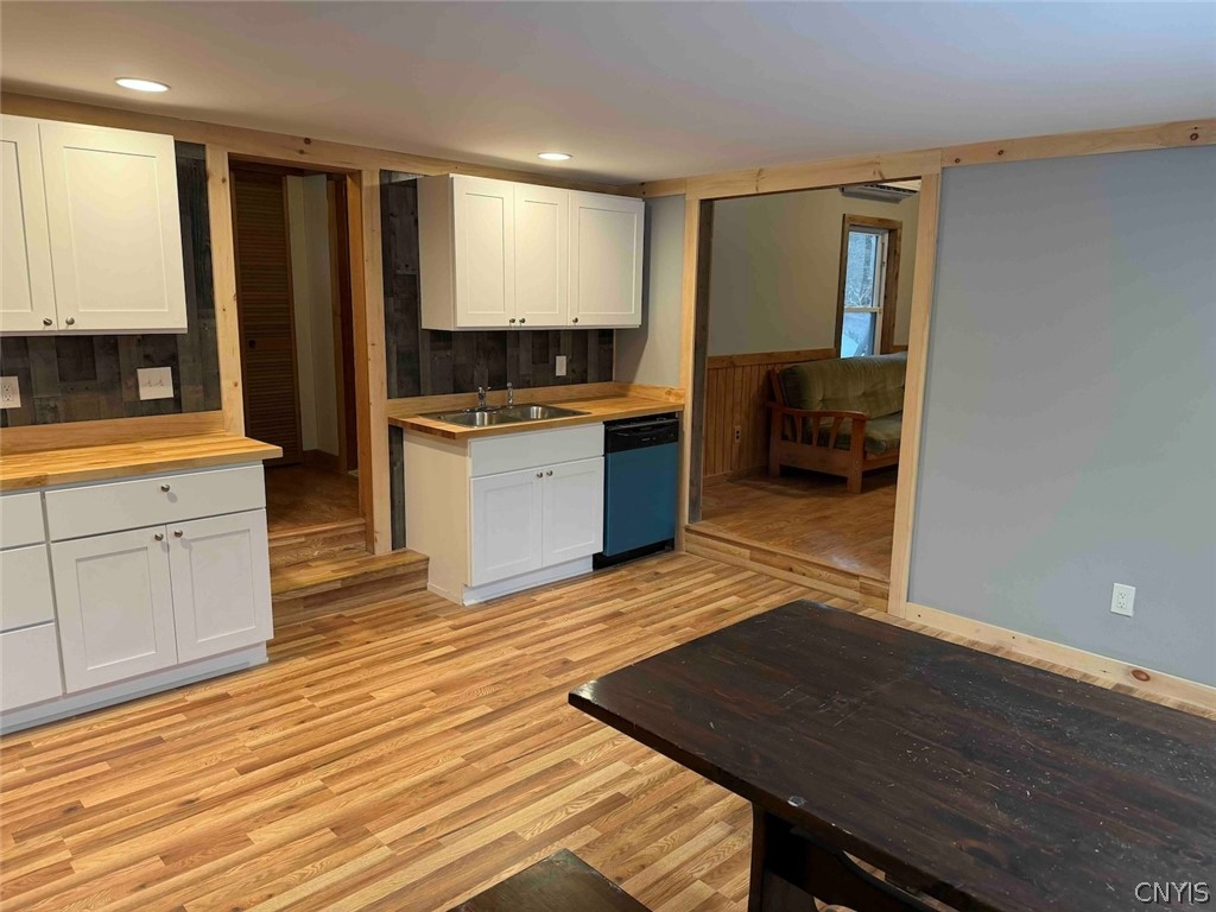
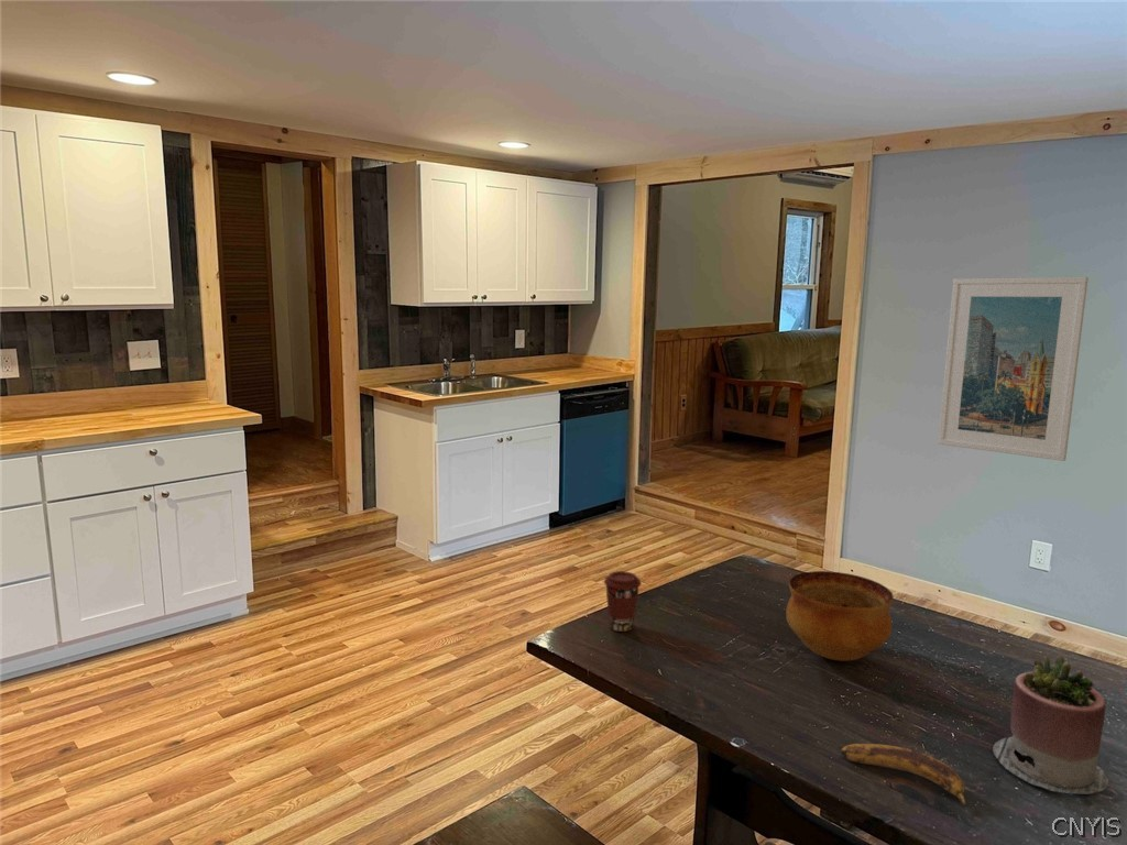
+ banana [840,743,967,808]
+ succulent planter [992,654,1109,795]
+ coffee cup [603,570,643,633]
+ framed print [937,276,1090,462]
+ bowl [785,570,895,662]
